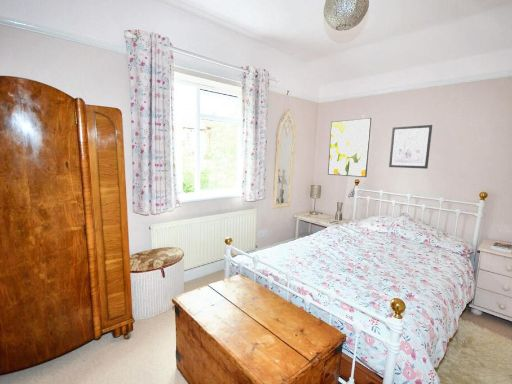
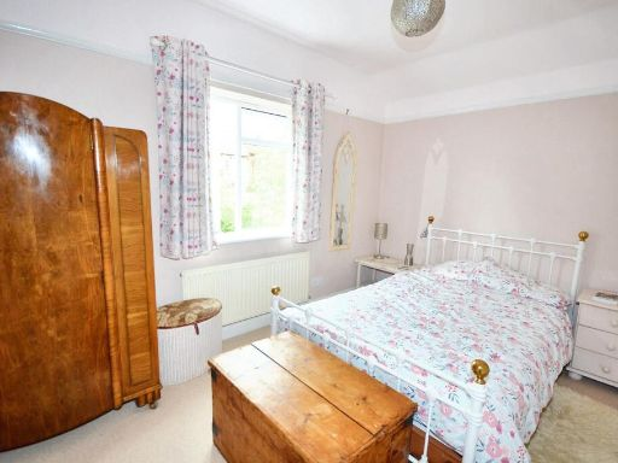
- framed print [327,117,372,178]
- wall art [388,124,433,170]
